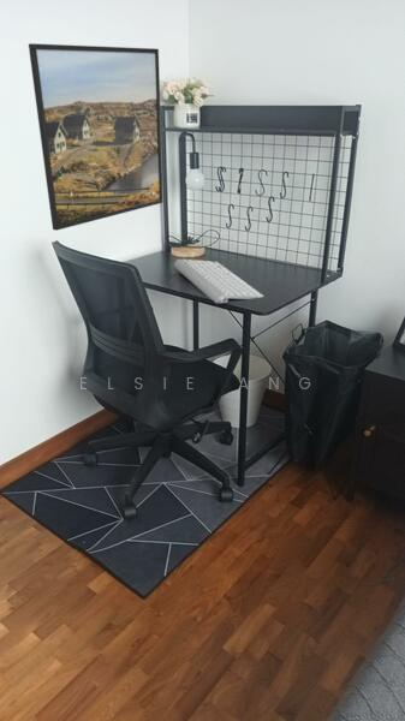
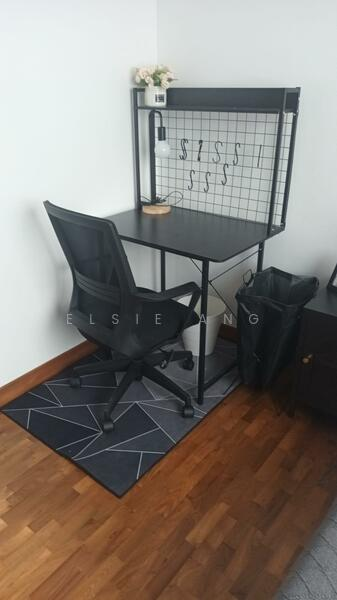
- computer keyboard [173,258,264,305]
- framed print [28,42,163,232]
